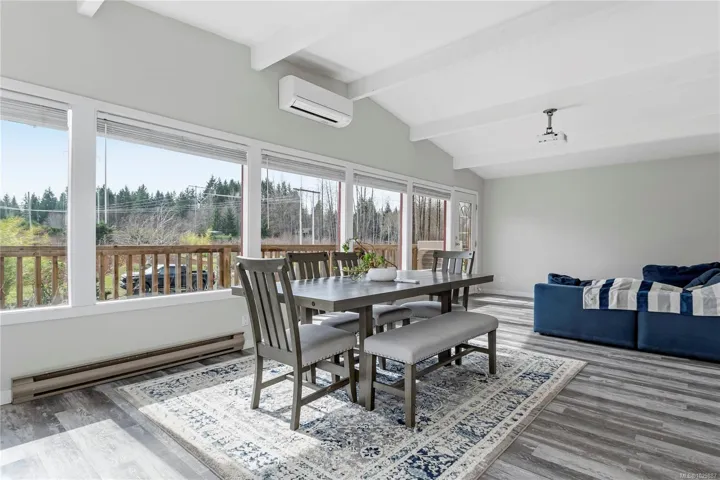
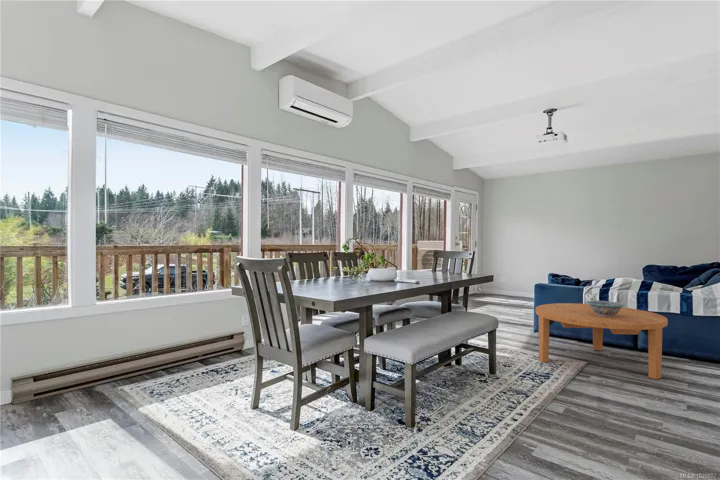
+ decorative bowl [585,300,626,317]
+ coffee table [535,302,669,380]
